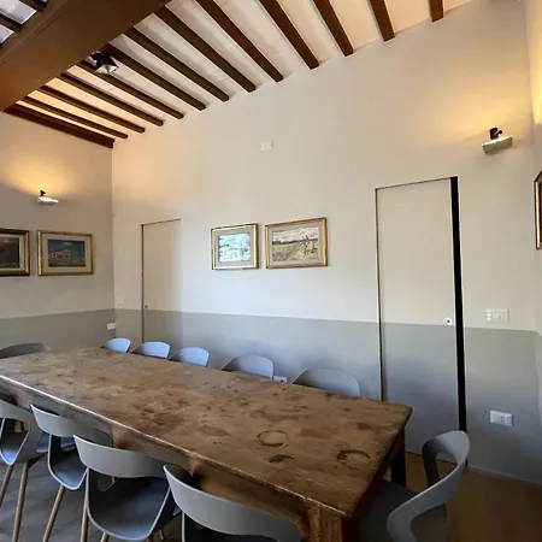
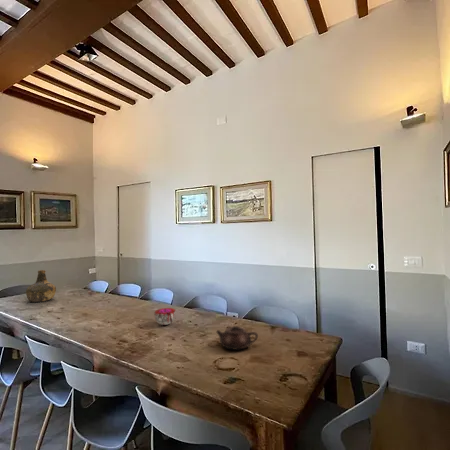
+ bottle [25,269,57,303]
+ decorative bowl [153,307,177,326]
+ teapot [215,325,259,351]
